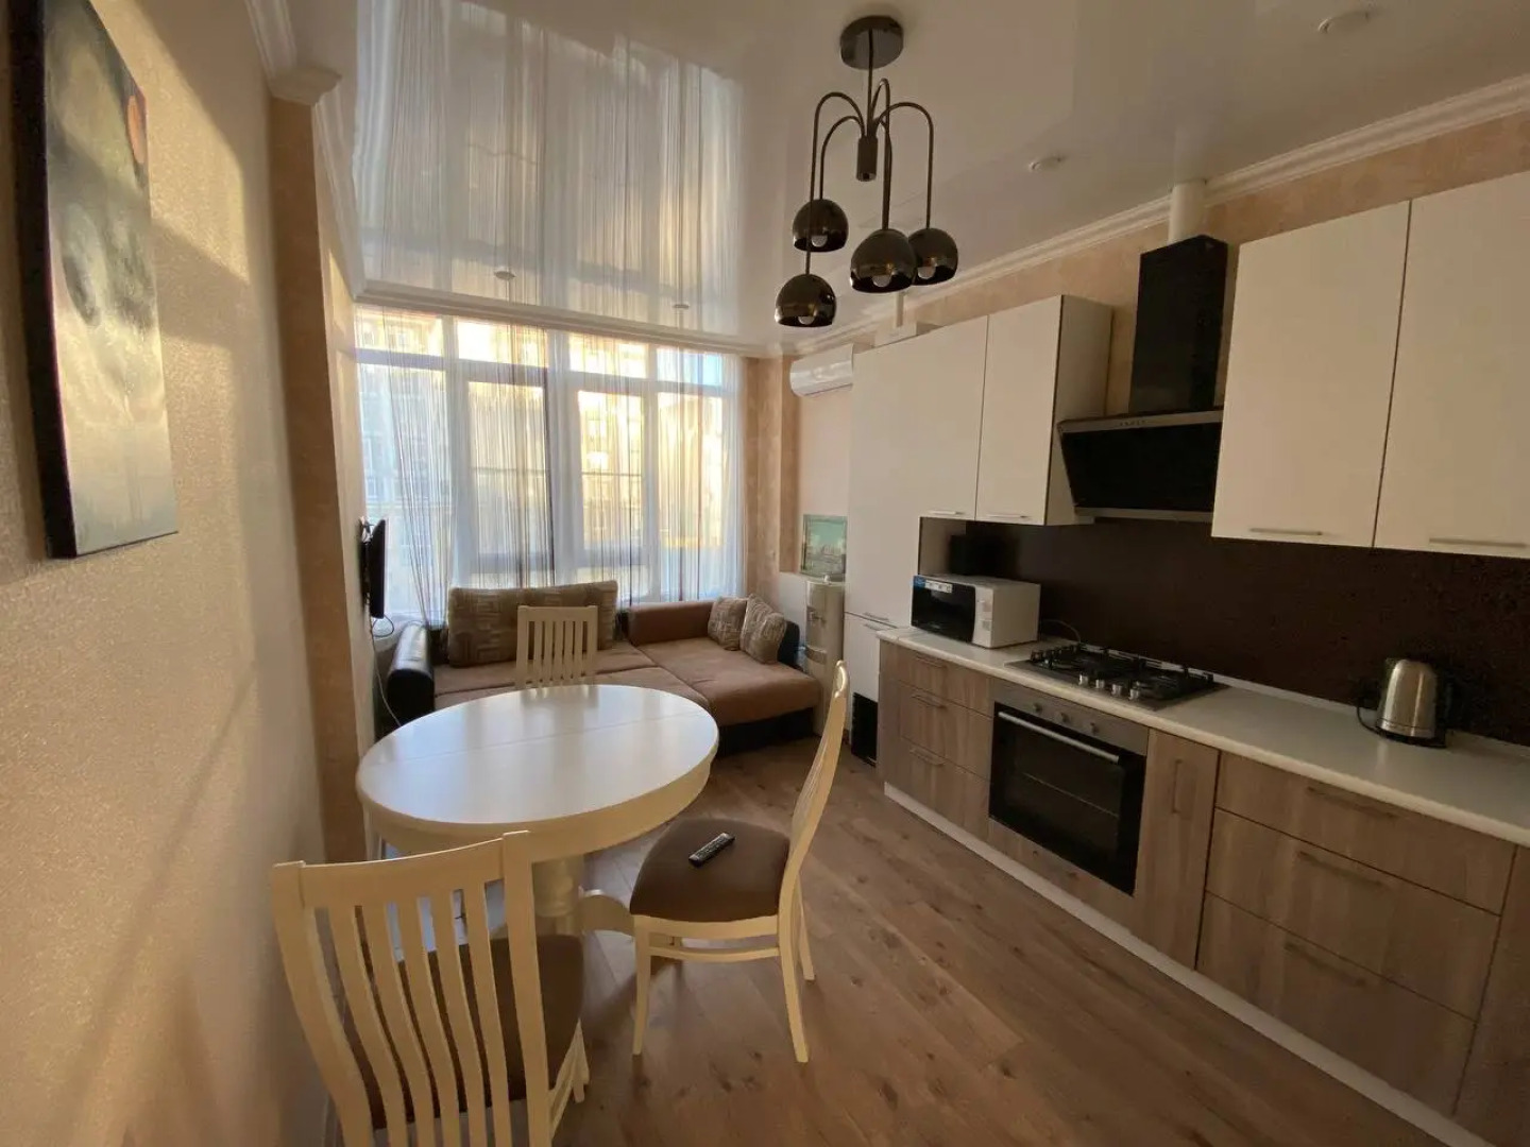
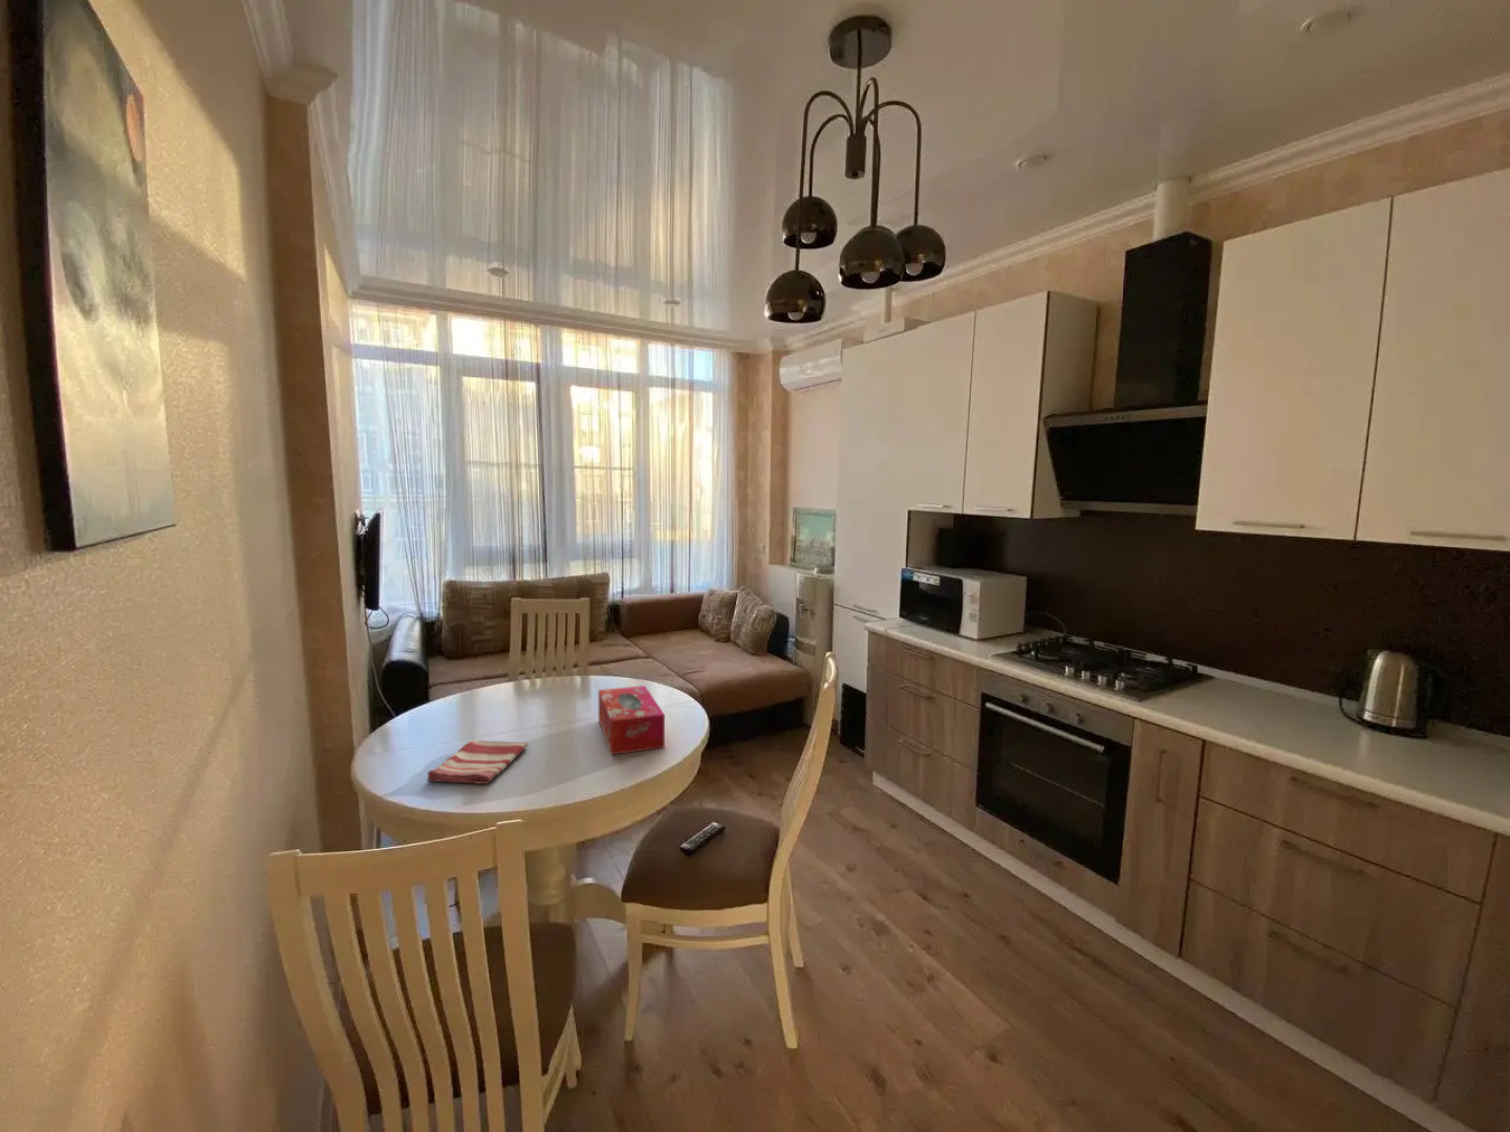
+ dish towel [426,738,528,785]
+ tissue box [598,685,666,756]
